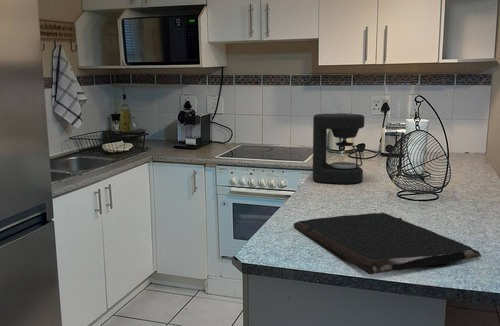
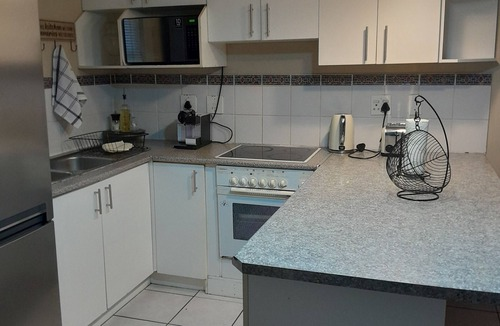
- cutting board [293,212,482,276]
- coffee maker [312,113,365,185]
